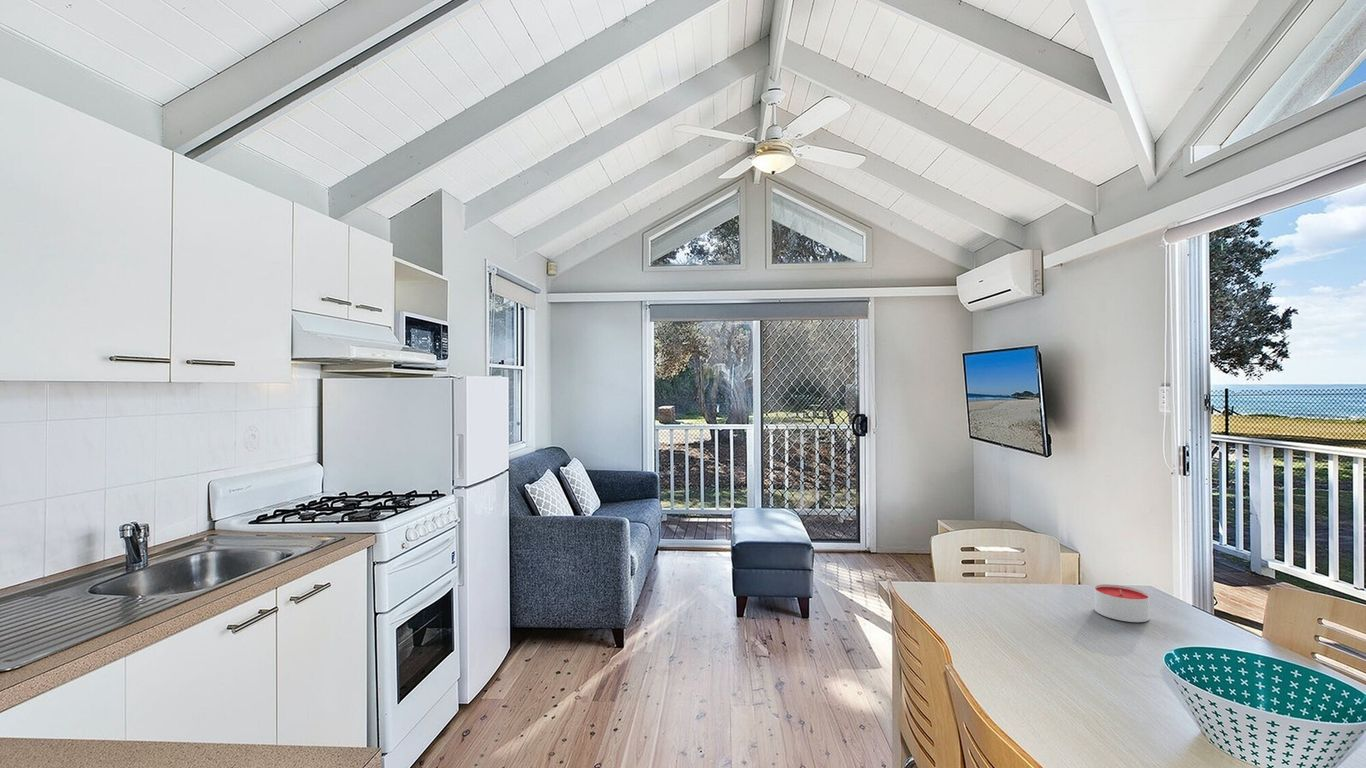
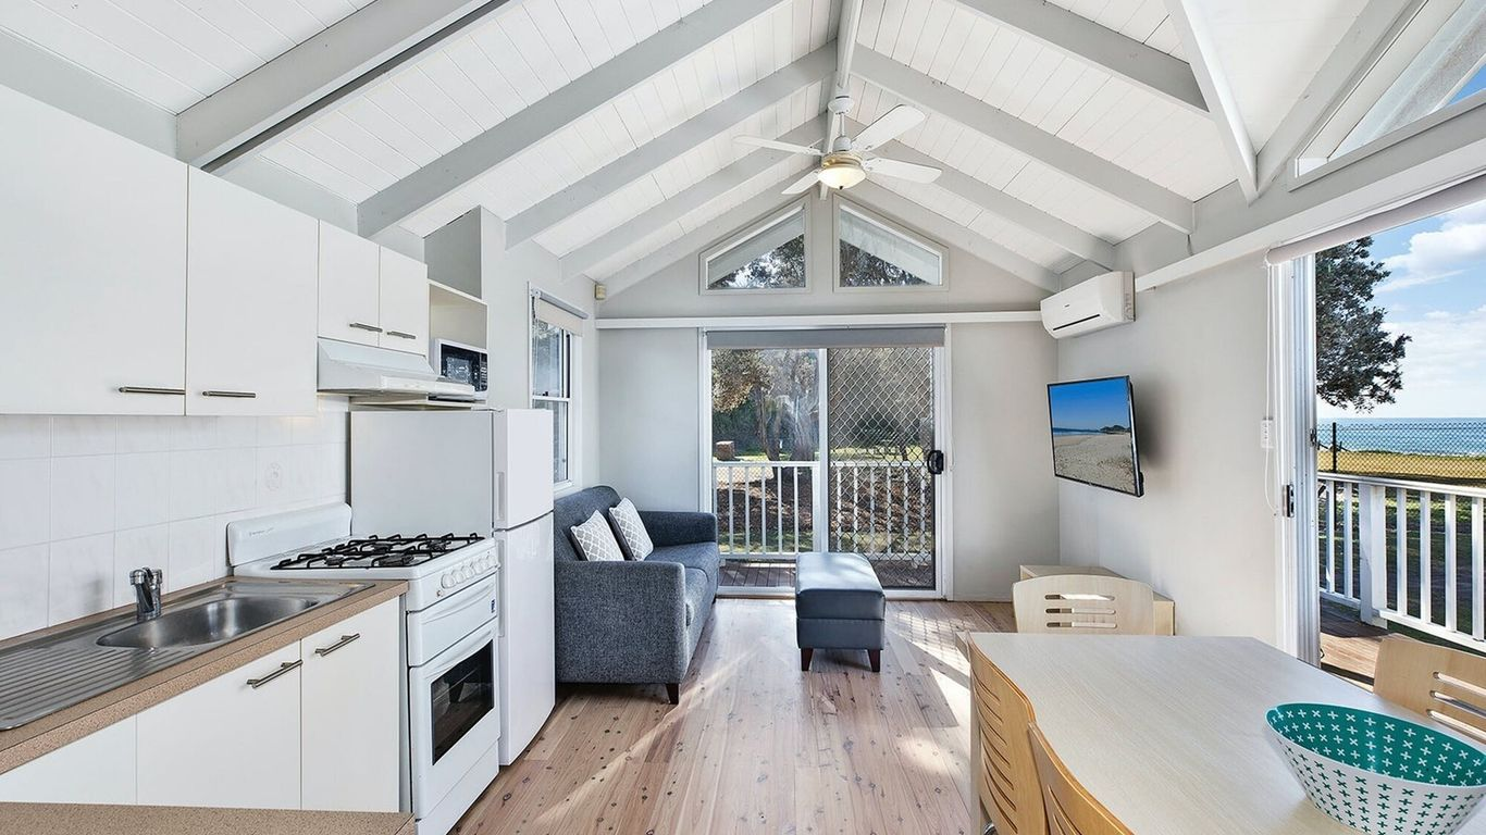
- candle [1093,583,1151,623]
